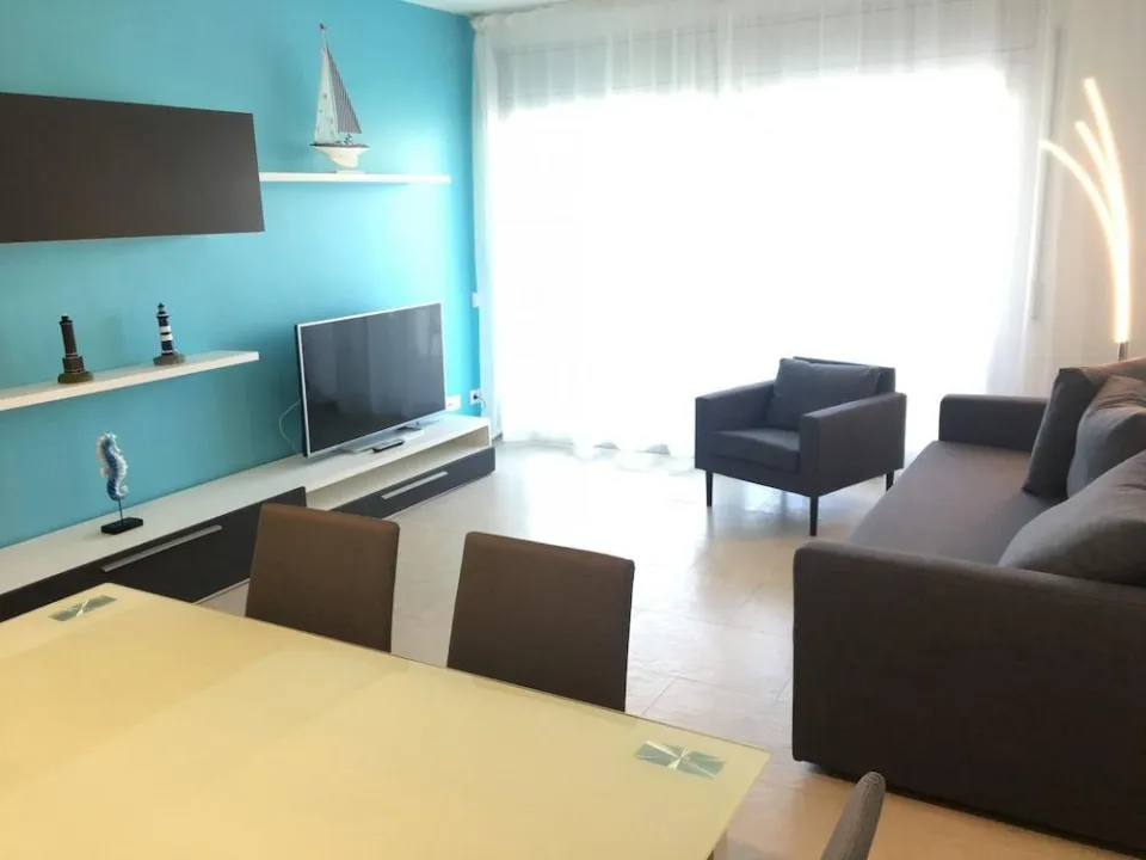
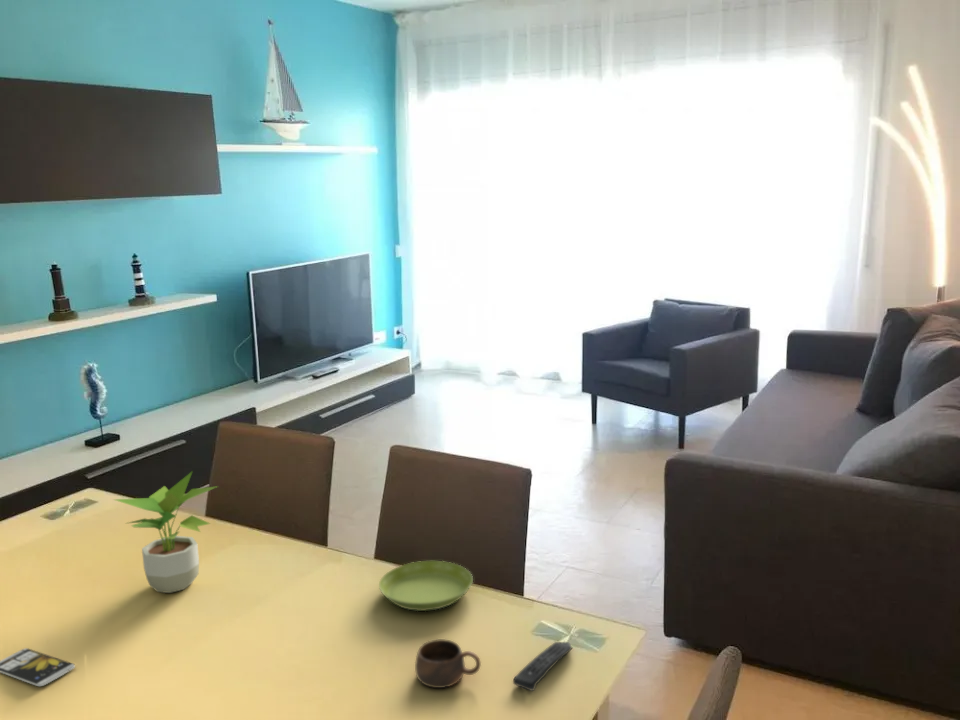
+ cup [414,638,482,689]
+ saucer [378,560,474,612]
+ remote control [512,641,573,692]
+ potted plant [112,470,220,594]
+ smartphone [0,647,76,687]
